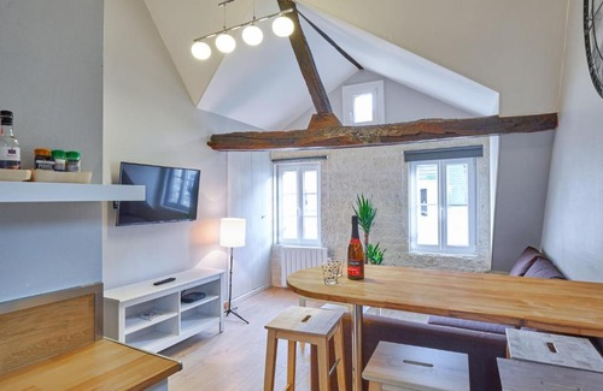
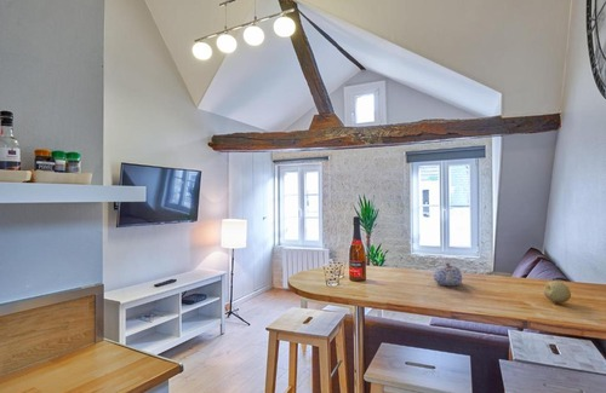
+ teapot [433,261,463,287]
+ fruit [542,281,572,304]
